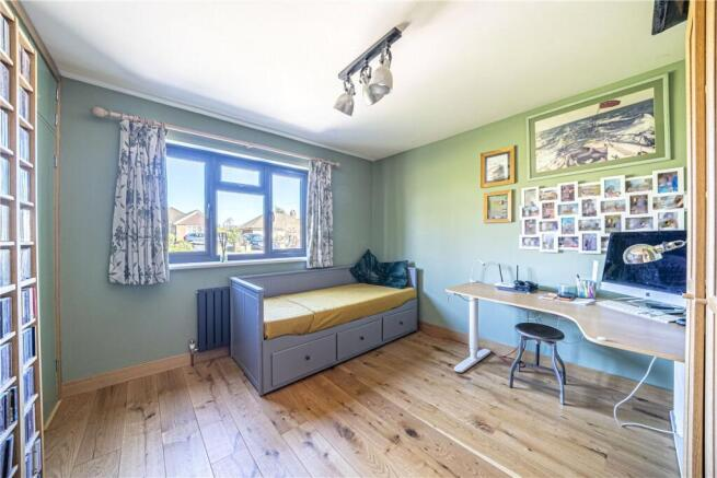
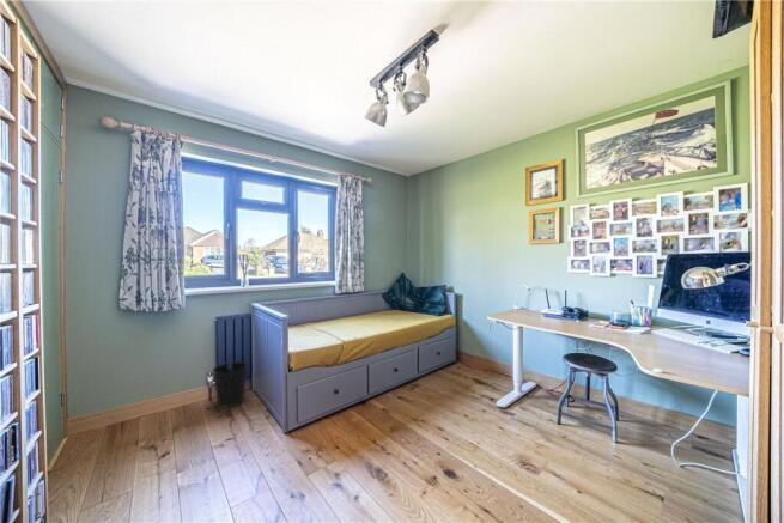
+ wastebasket [212,360,249,409]
